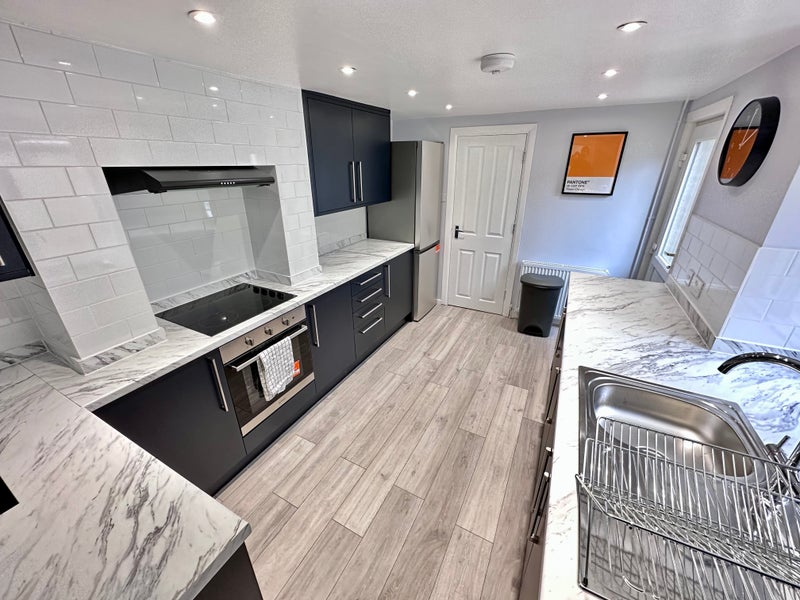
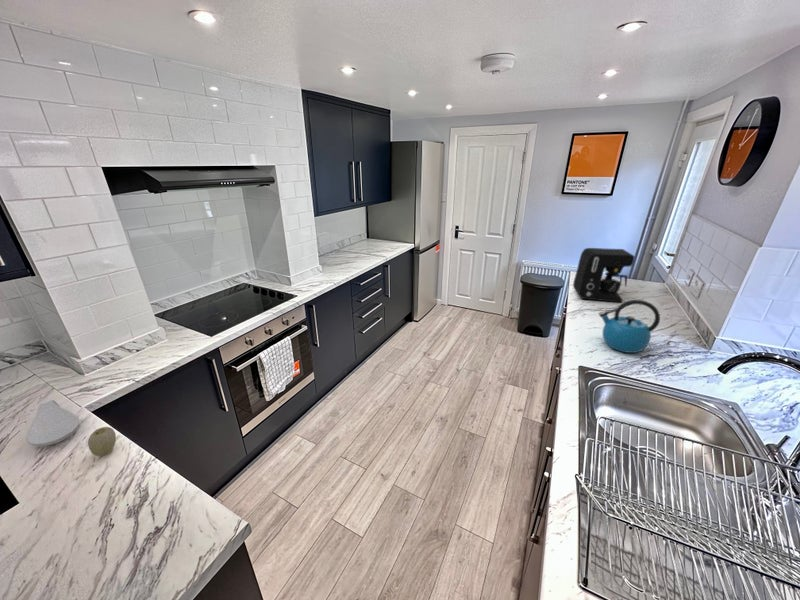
+ fruit [87,426,117,457]
+ coffee maker [572,247,636,303]
+ spoon rest [25,399,80,447]
+ kettle [598,299,661,354]
